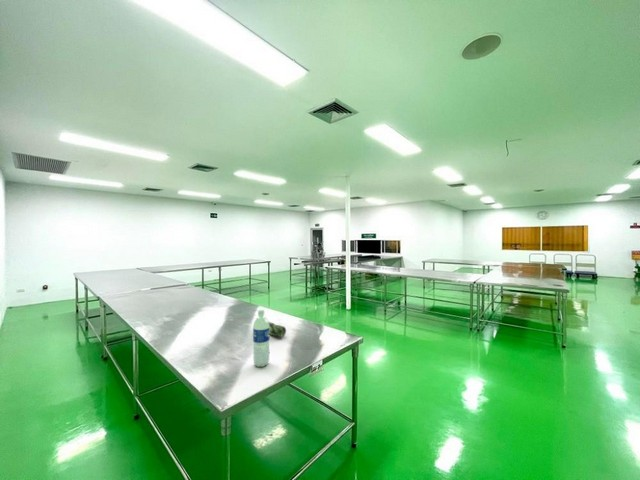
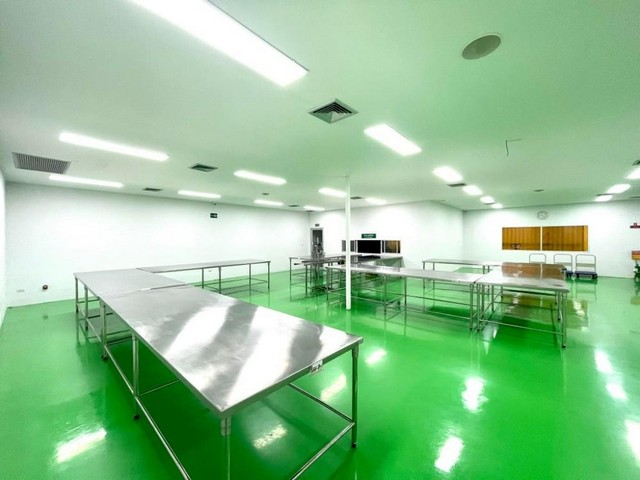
- water bottle [252,309,270,368]
- pencil case [268,320,287,338]
